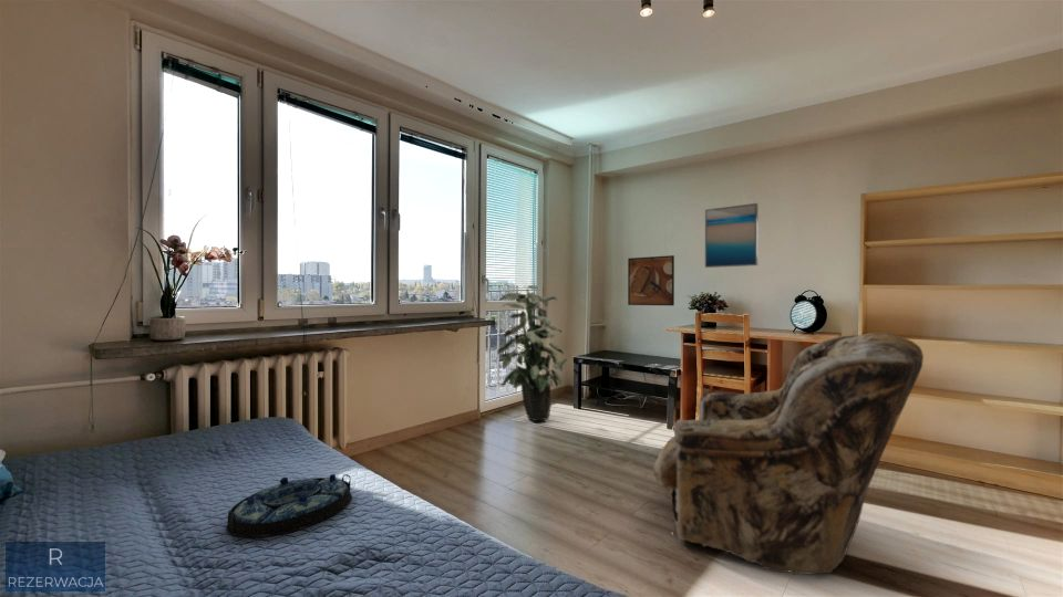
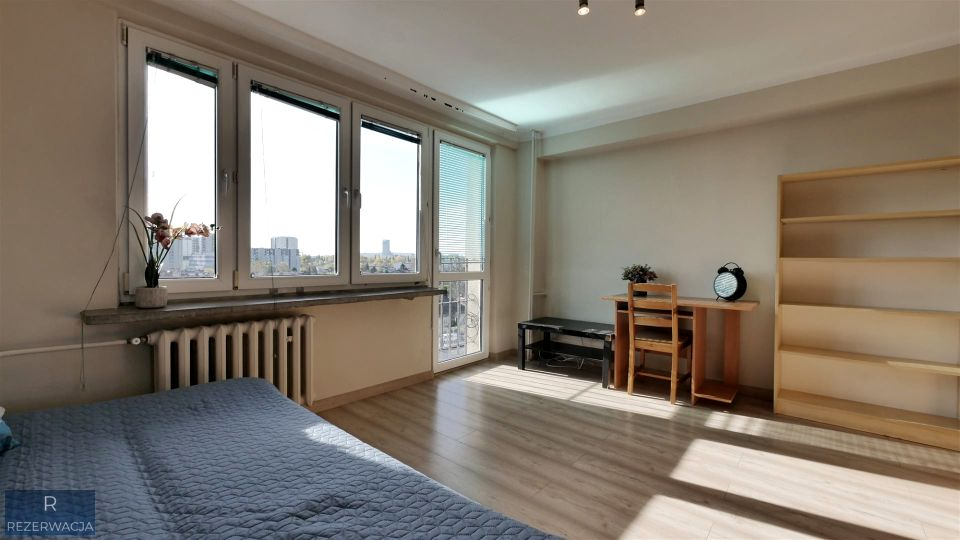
- indoor plant [496,284,568,422]
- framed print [627,254,675,306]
- armchair [653,332,925,576]
- wall art [704,202,758,269]
- serving tray [225,473,353,538]
